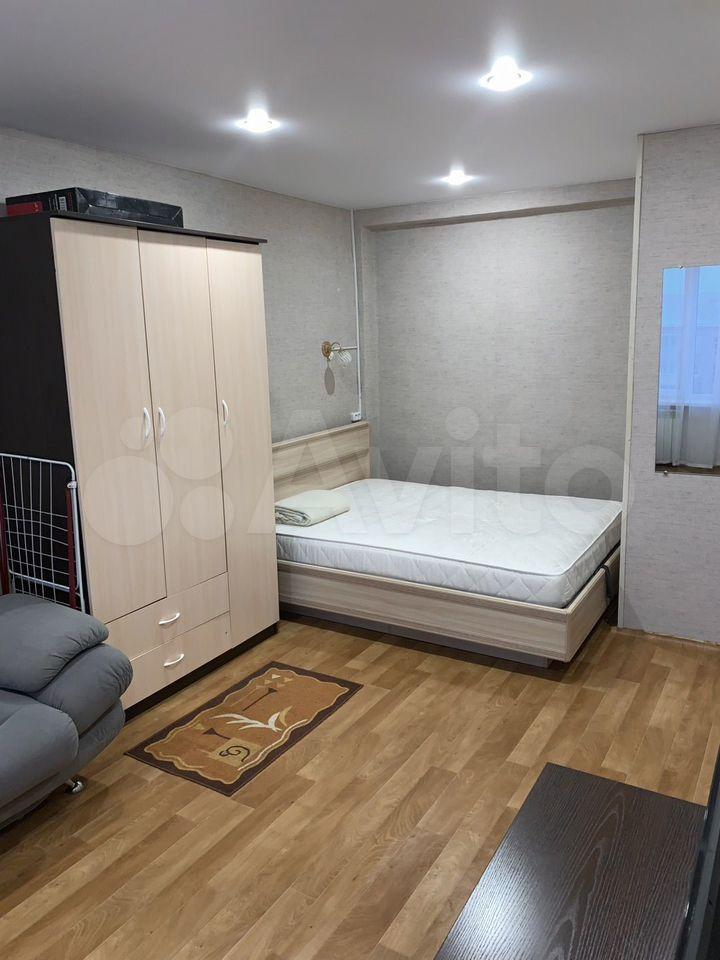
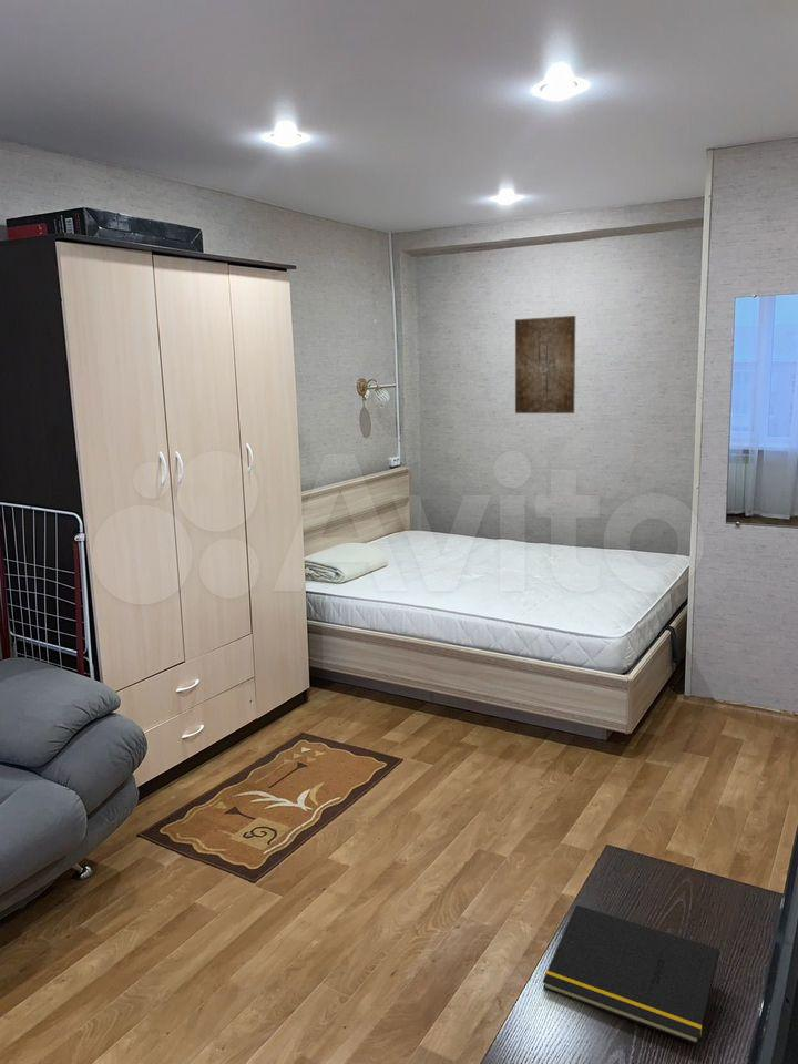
+ wall art [514,315,576,415]
+ notepad [542,903,720,1046]
